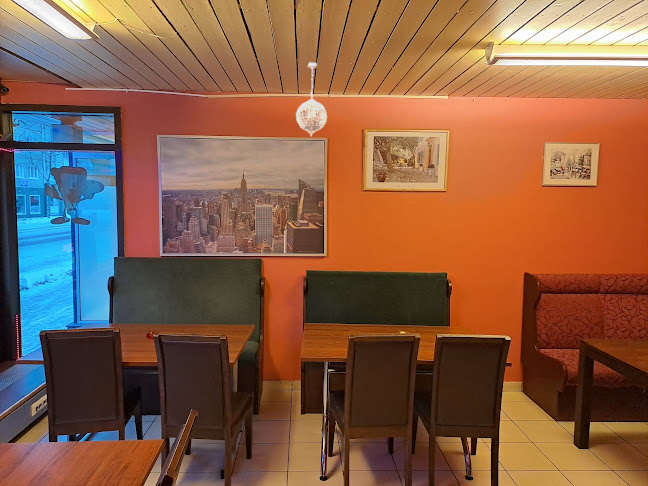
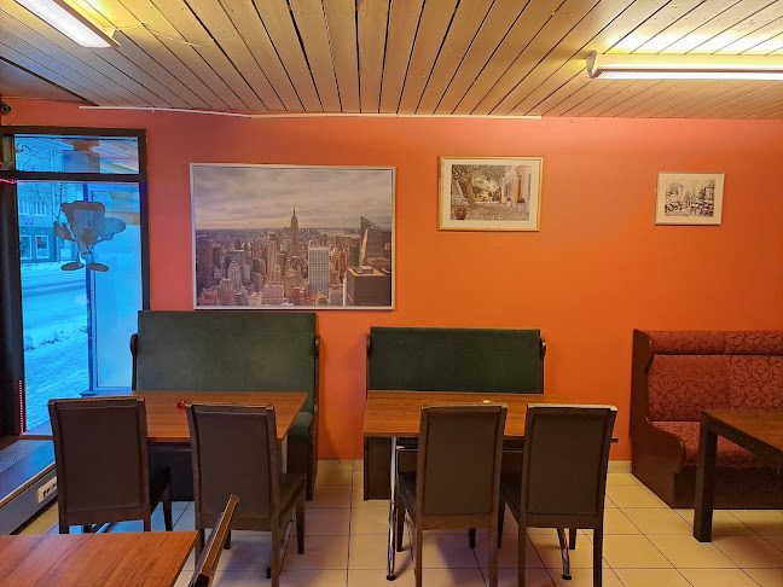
- pendant light [295,62,328,137]
